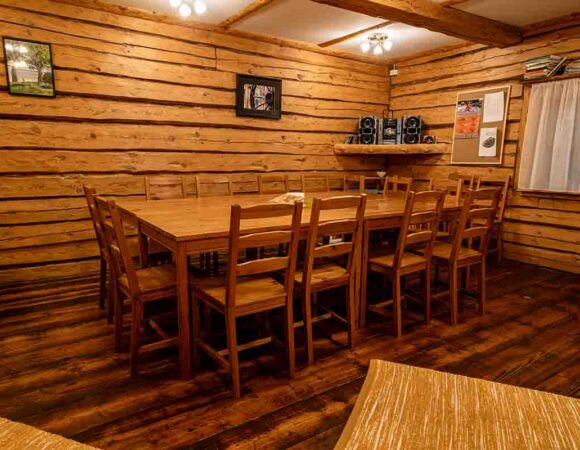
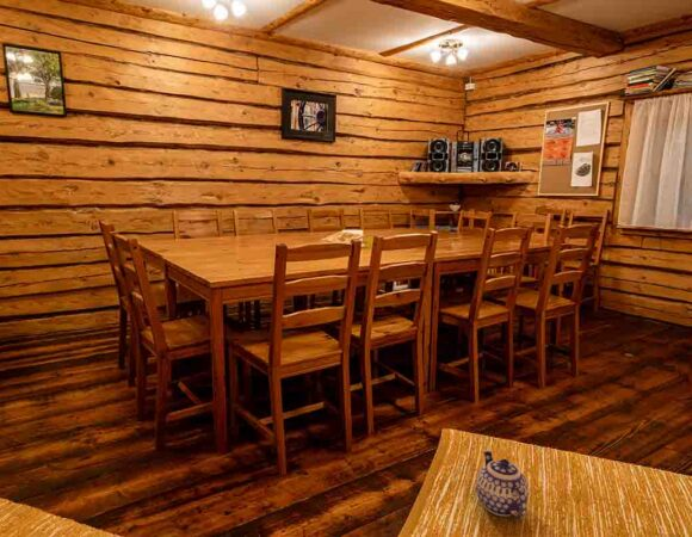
+ teapot [475,449,530,520]
